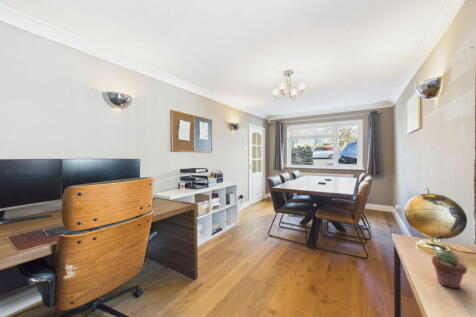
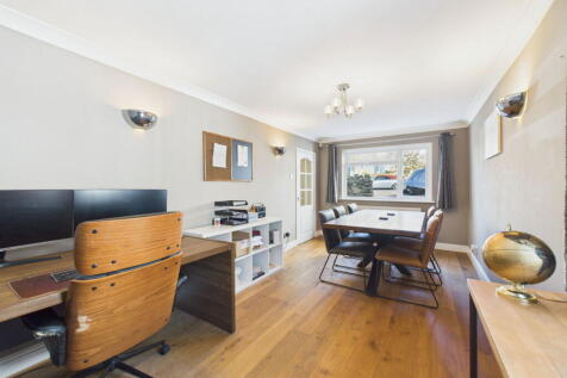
- potted succulent [431,250,468,289]
